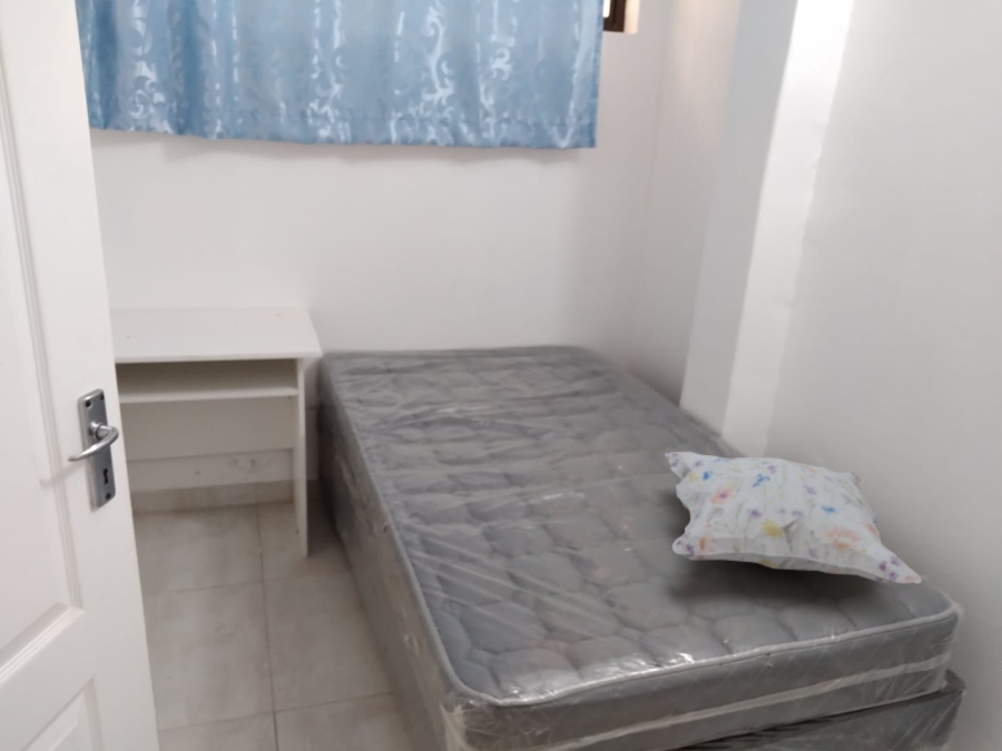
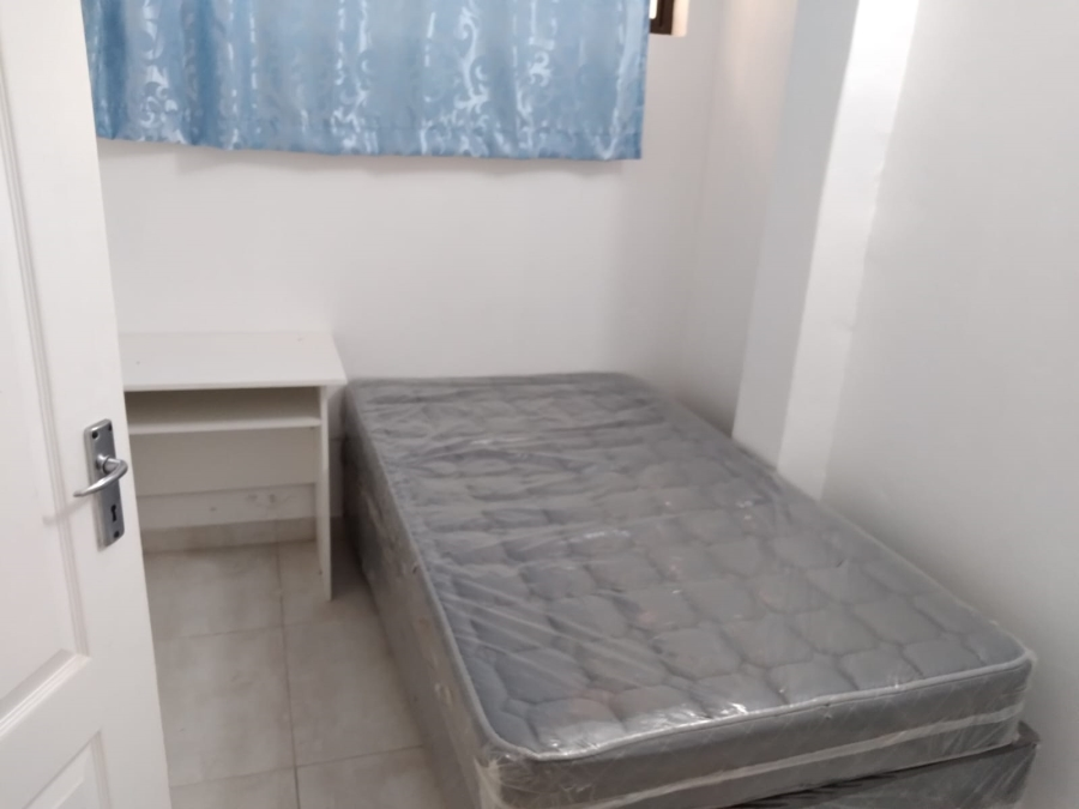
- decorative pillow [665,451,923,585]
